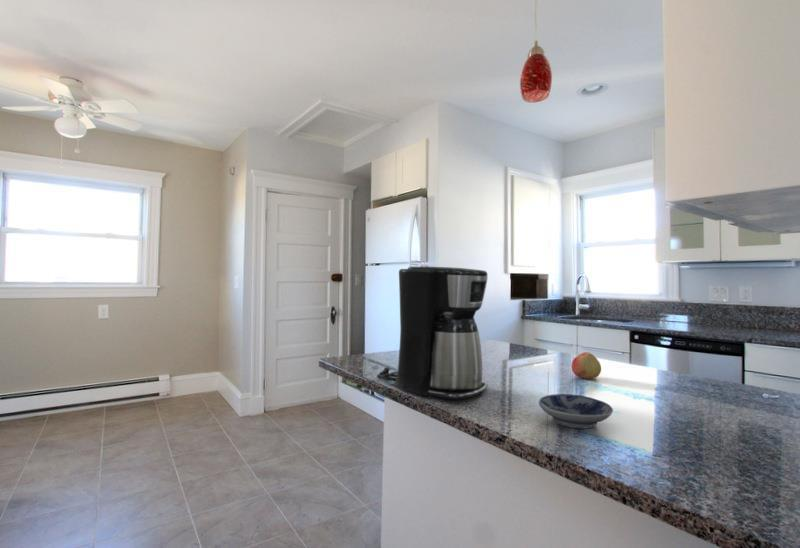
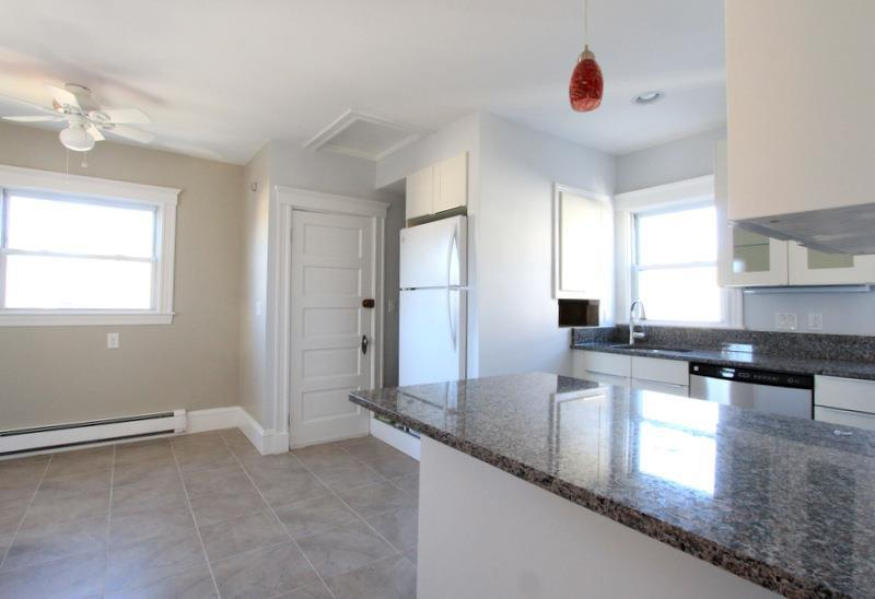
- apple [571,351,602,380]
- bowl [538,393,614,430]
- coffee maker [376,265,489,401]
